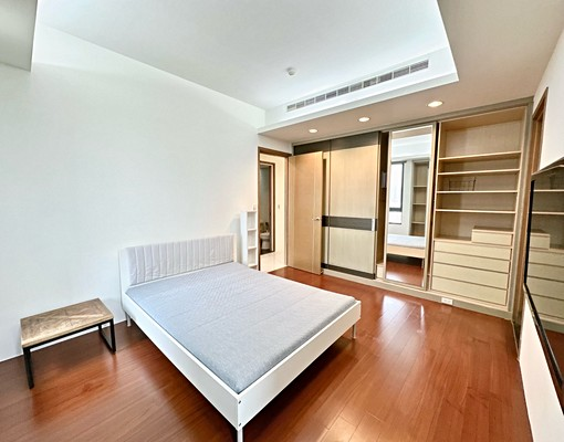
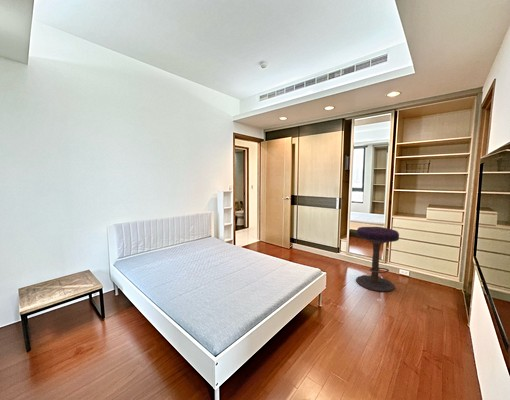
+ stool [355,226,400,293]
